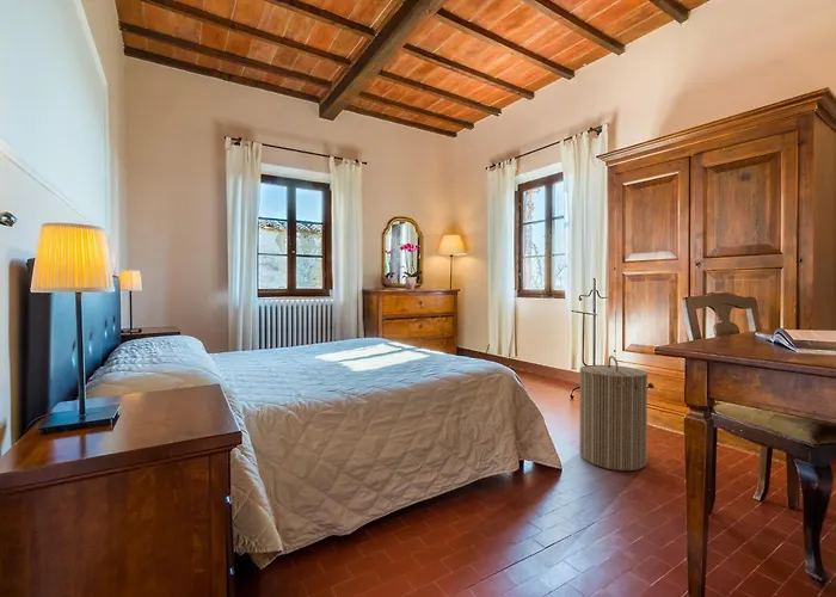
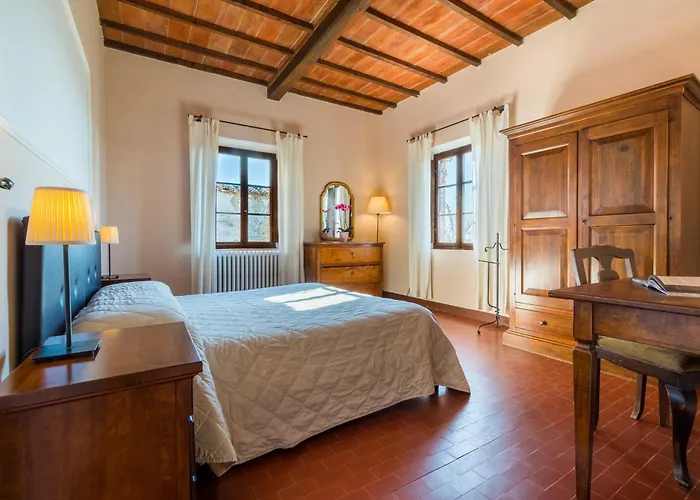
- laundry hamper [578,355,648,472]
